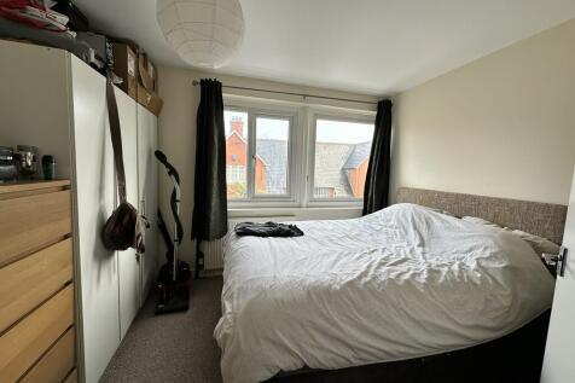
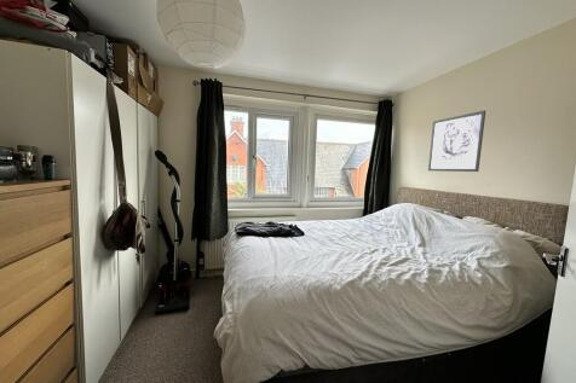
+ wall art [427,109,486,173]
